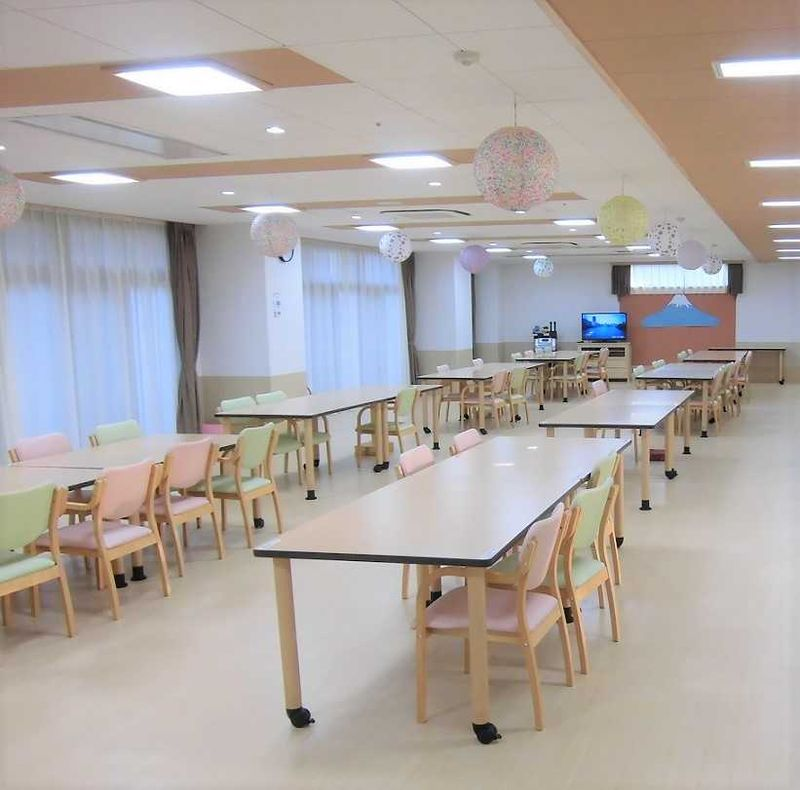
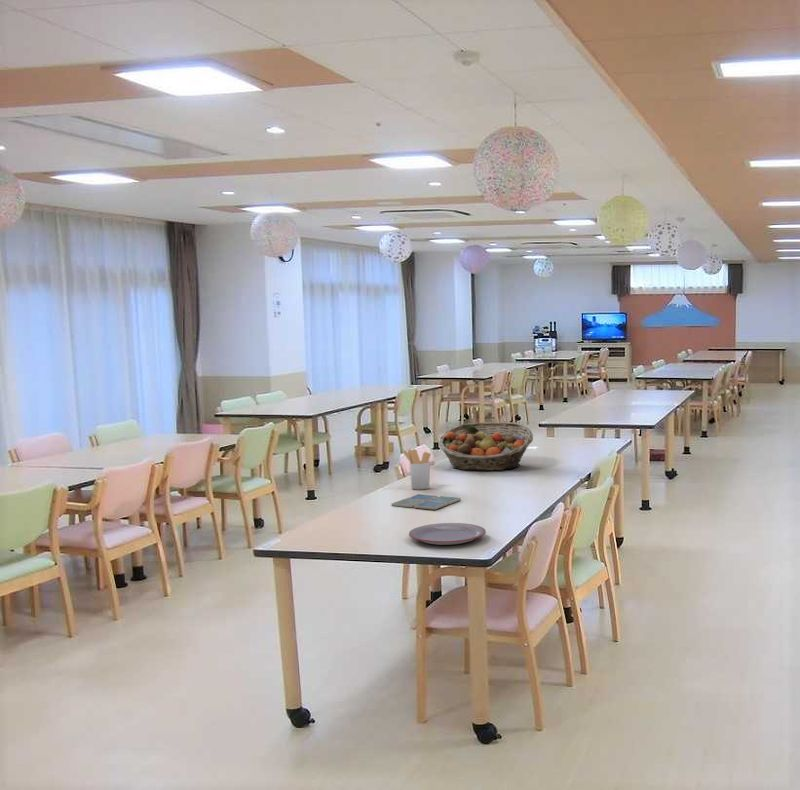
+ plate [408,522,487,546]
+ drink coaster [390,493,462,511]
+ utensil holder [402,448,432,490]
+ fruit basket [437,421,534,472]
